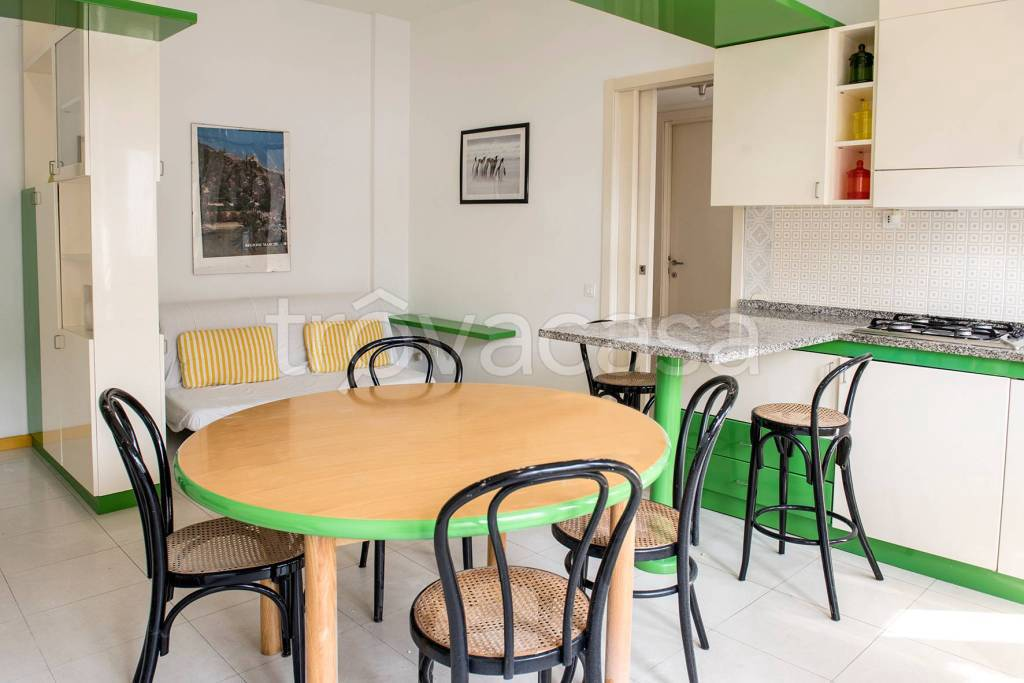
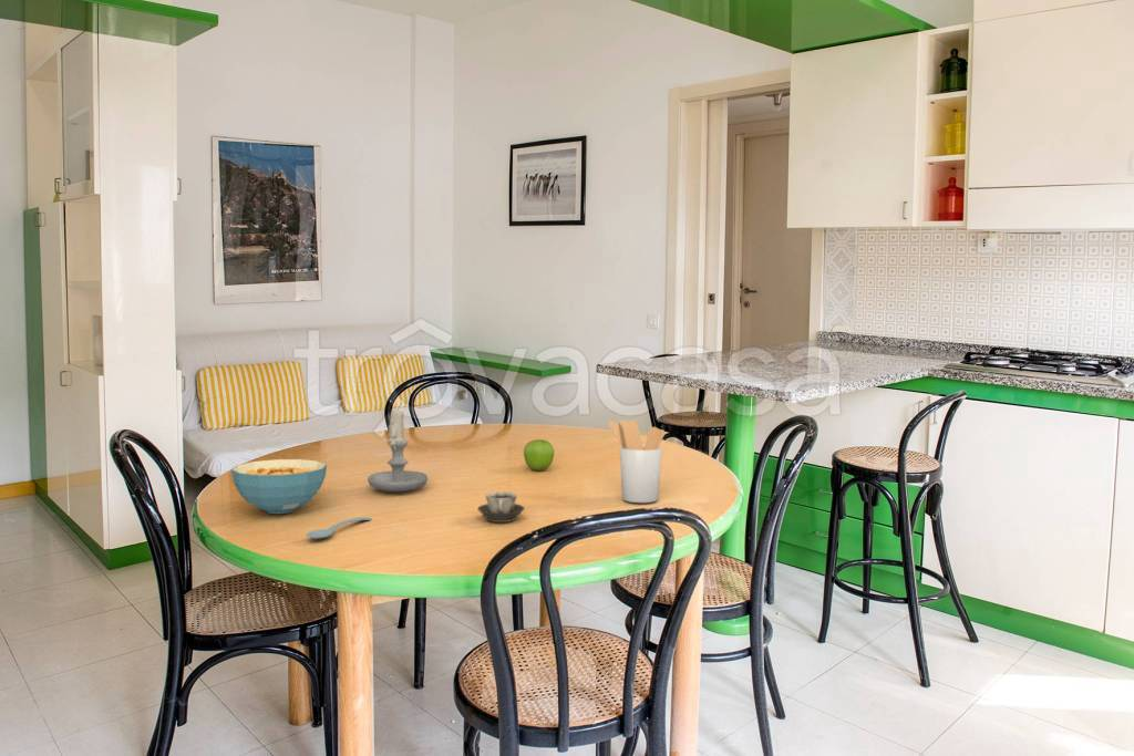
+ spoon [306,516,373,540]
+ fruit [523,438,555,472]
+ candle [367,405,429,493]
+ cereal bowl [230,458,328,515]
+ cup [476,490,526,524]
+ utensil holder [607,420,666,504]
